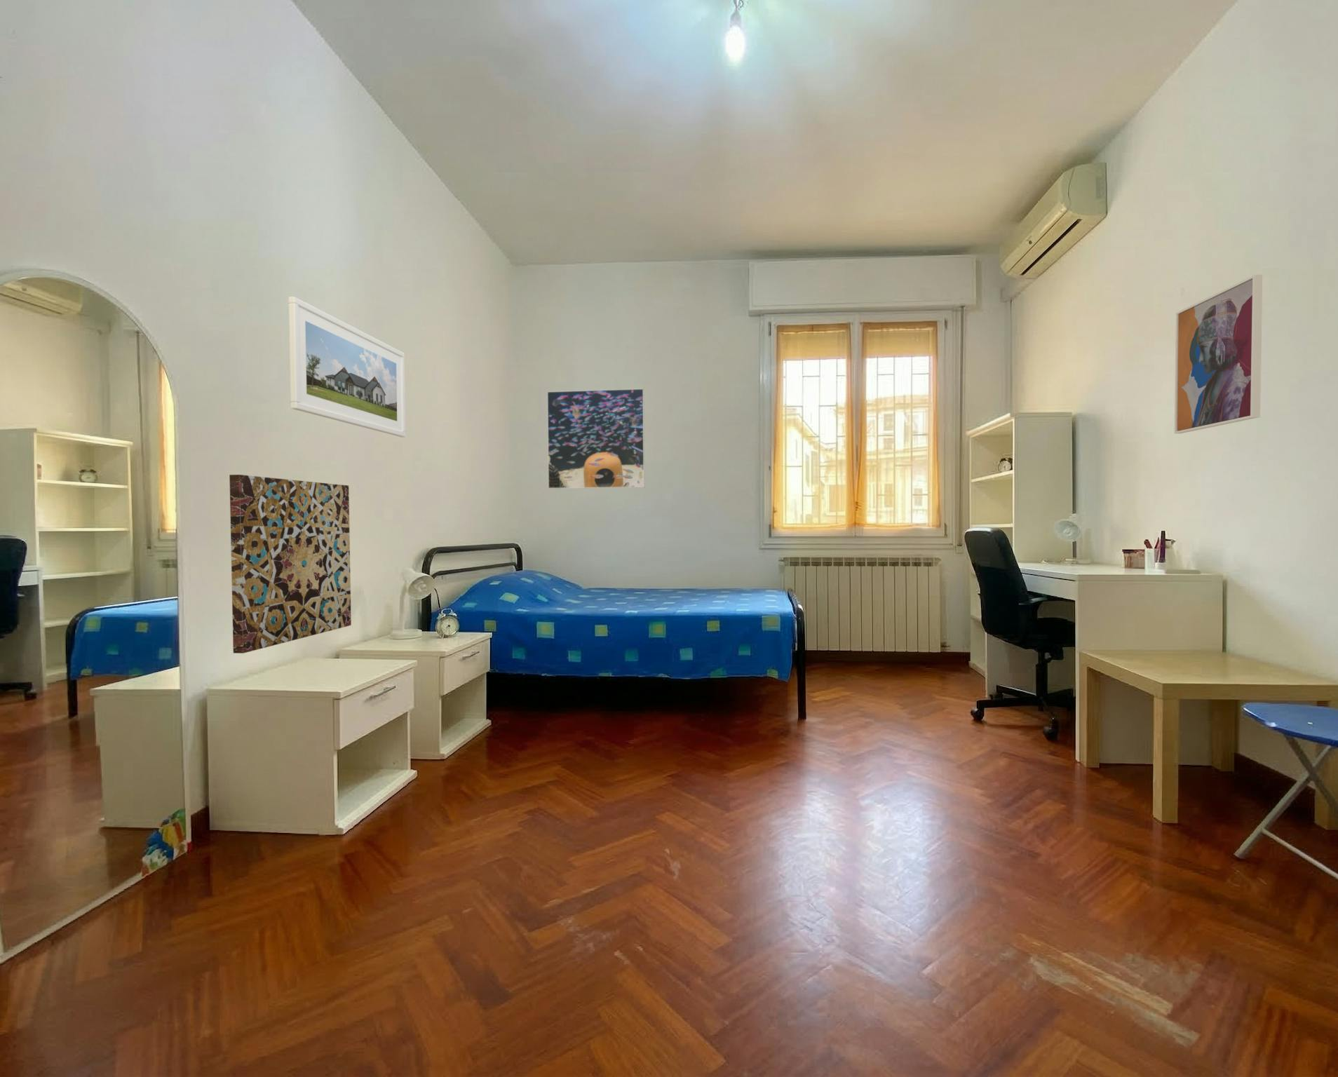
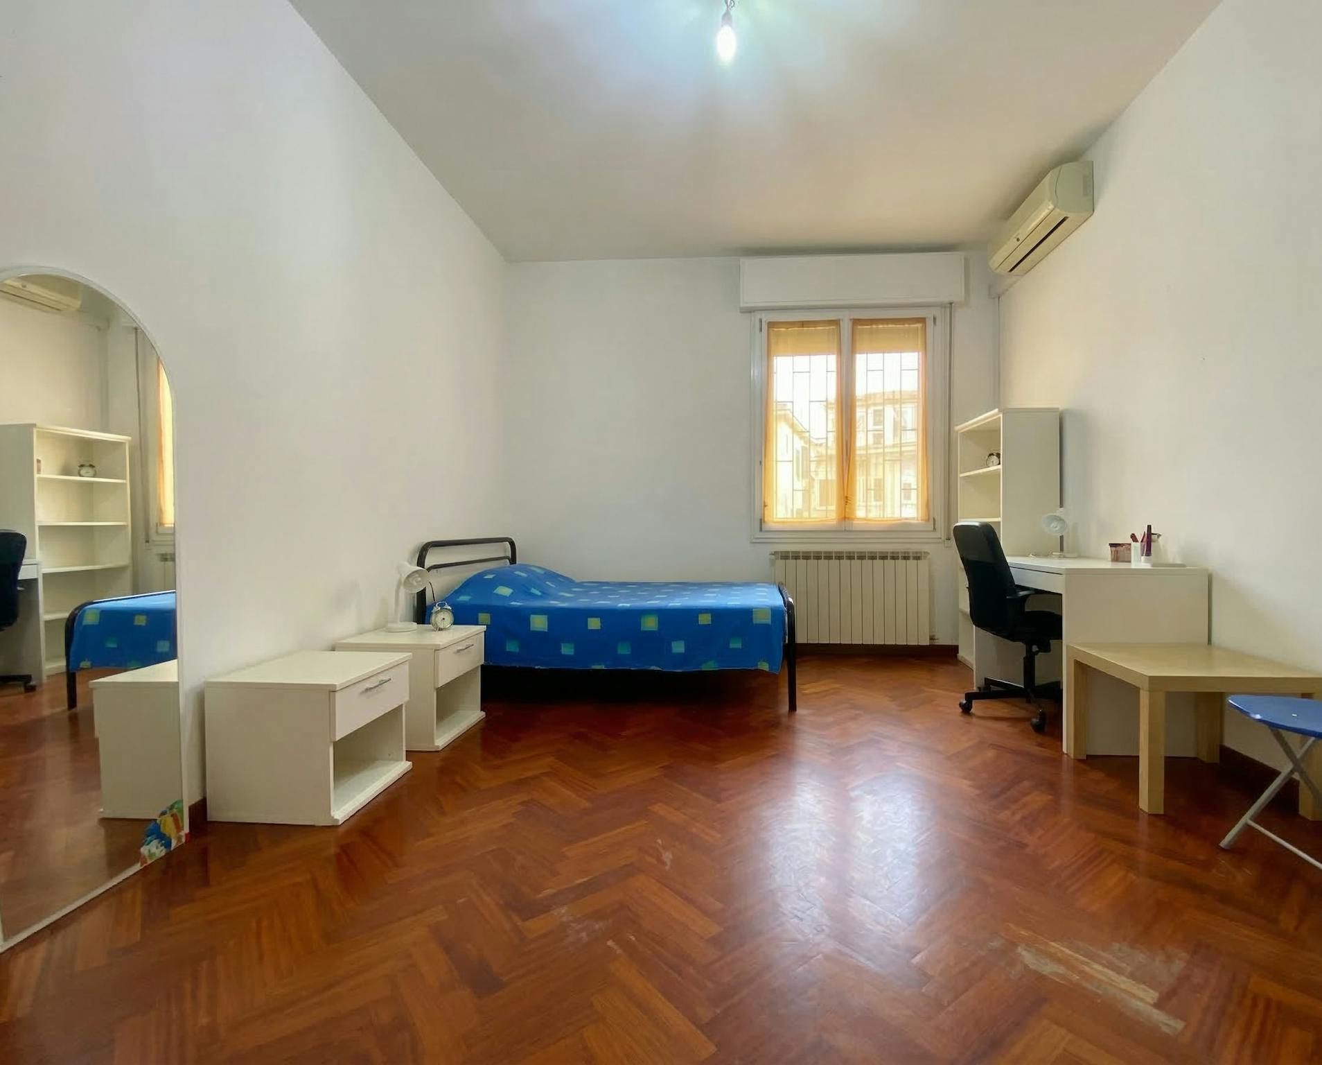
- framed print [546,388,645,489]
- wall art [1174,274,1263,434]
- wall art [229,474,352,654]
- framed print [288,296,406,437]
